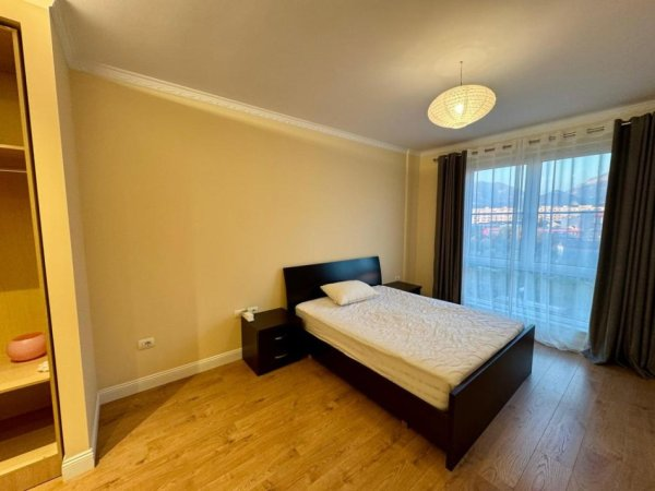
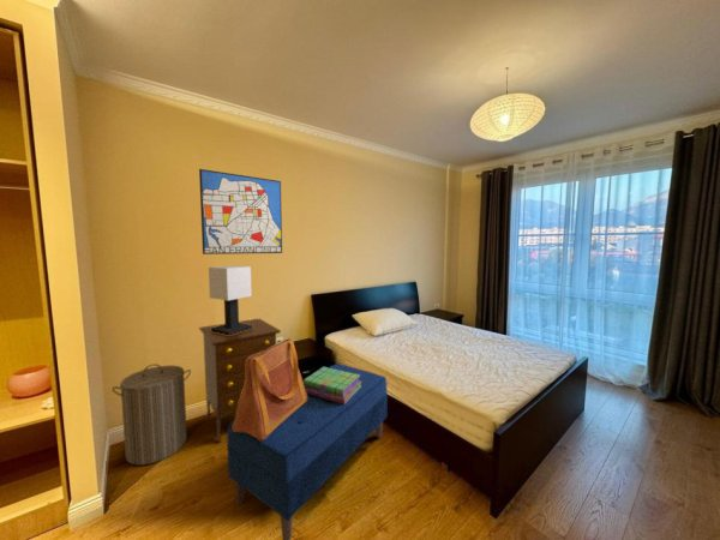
+ table lamp [208,265,253,335]
+ wall art [198,168,283,256]
+ bench [226,362,389,540]
+ tote bag [233,338,308,440]
+ laundry hamper [110,362,192,466]
+ stack of books [302,366,361,404]
+ dresser [198,318,282,444]
